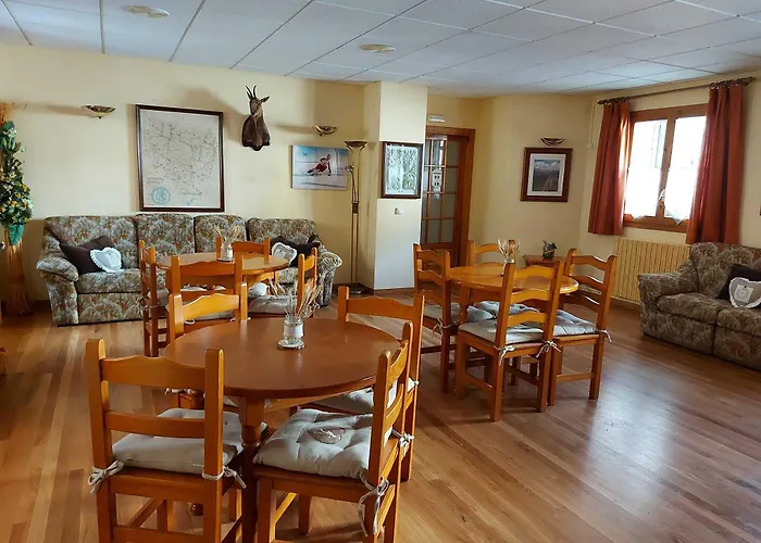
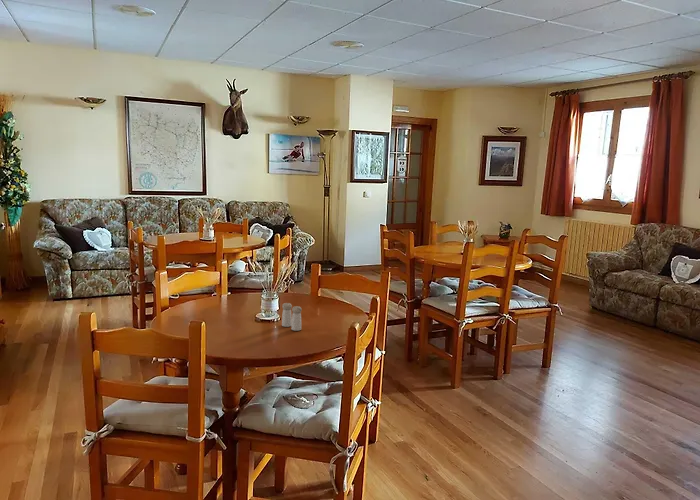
+ salt and pepper shaker [281,302,303,332]
